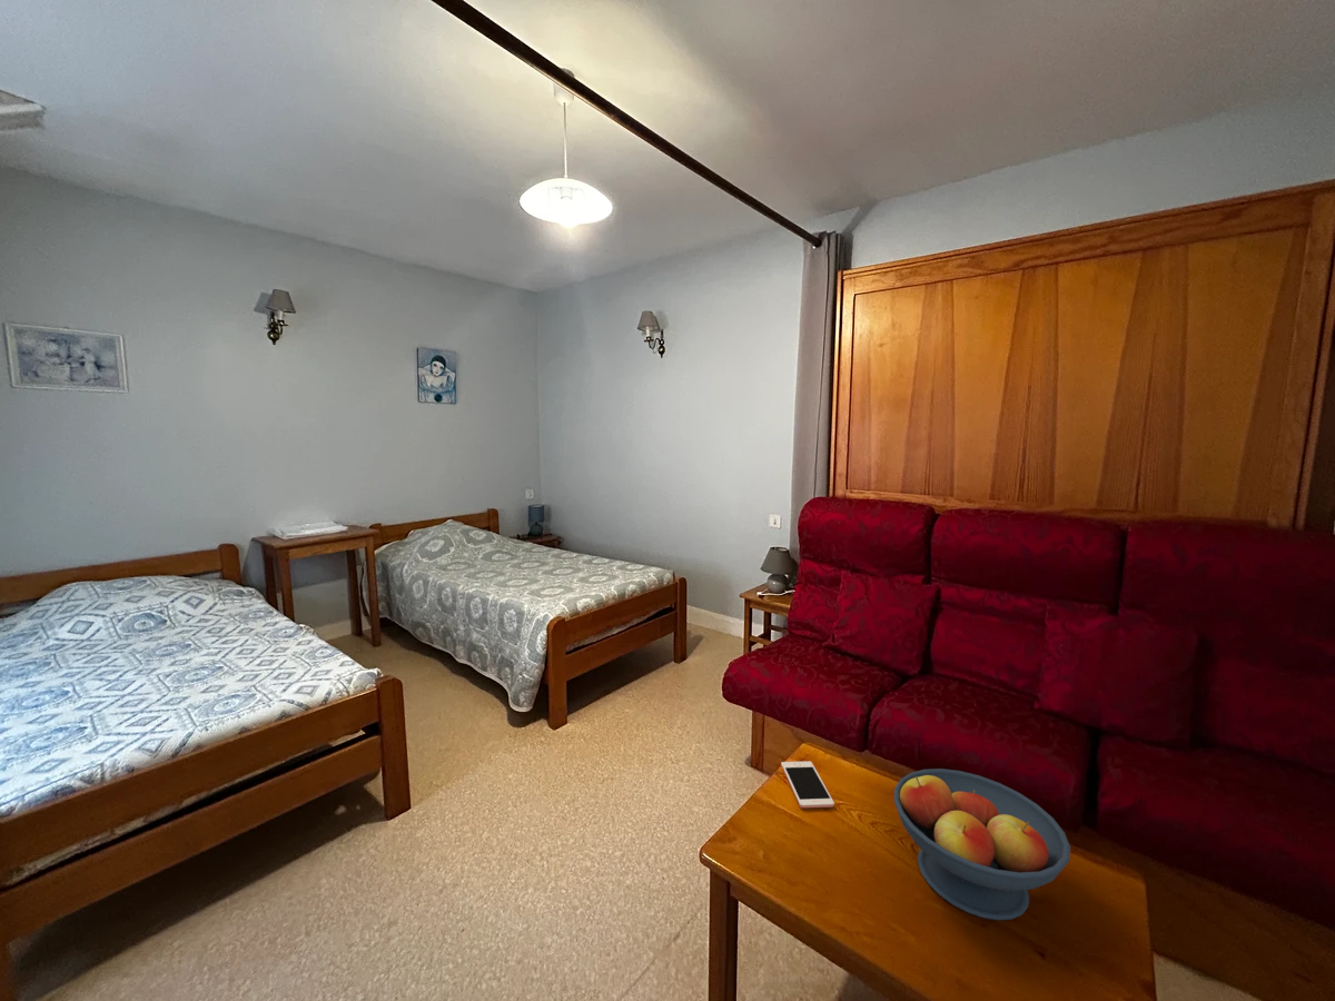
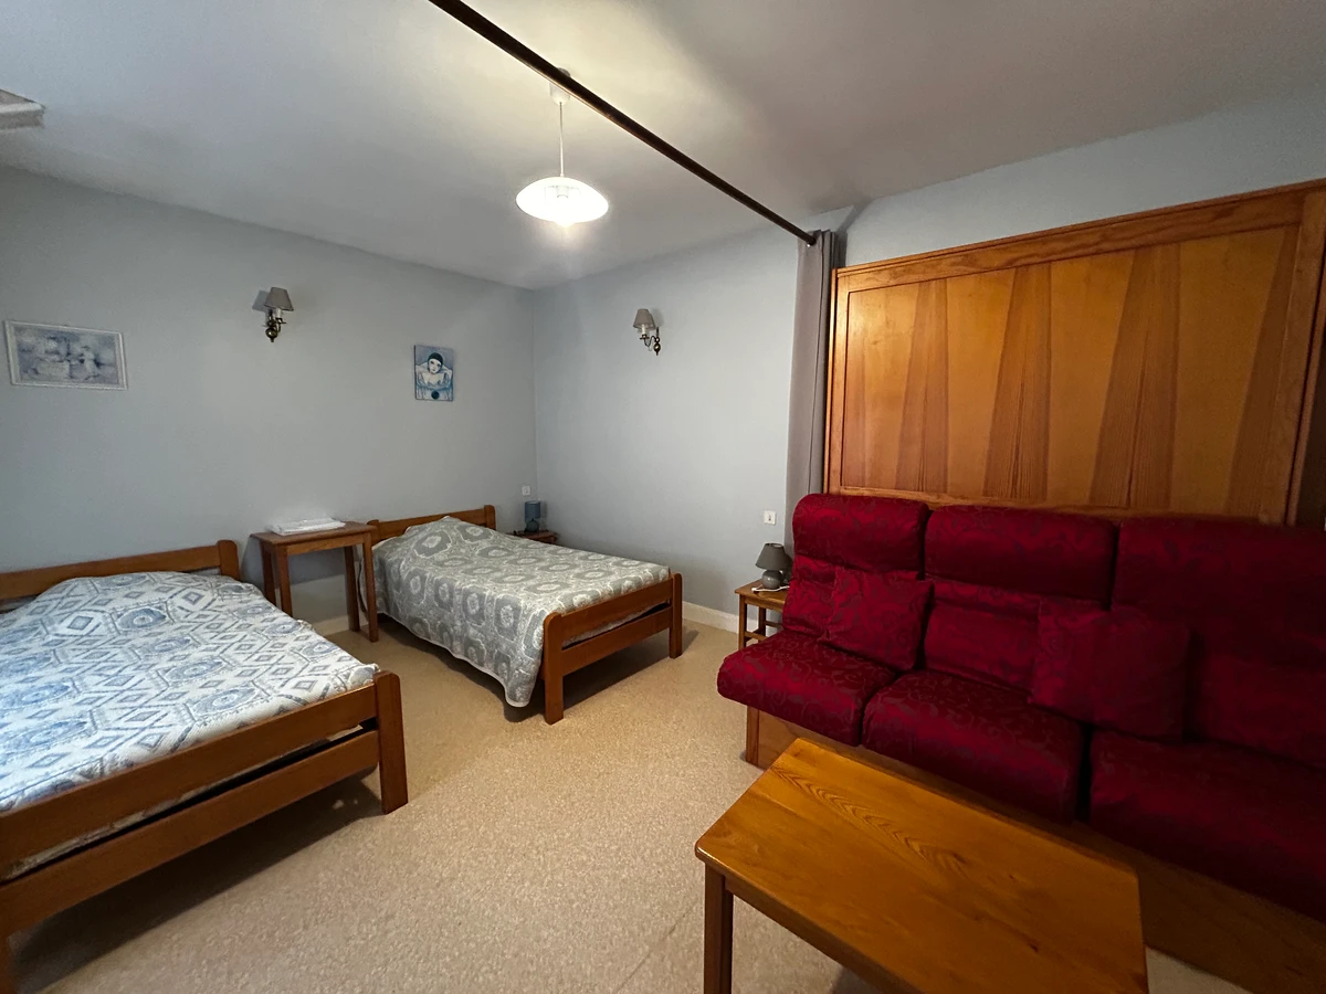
- cell phone [780,761,835,809]
- fruit bowl [893,767,1071,921]
